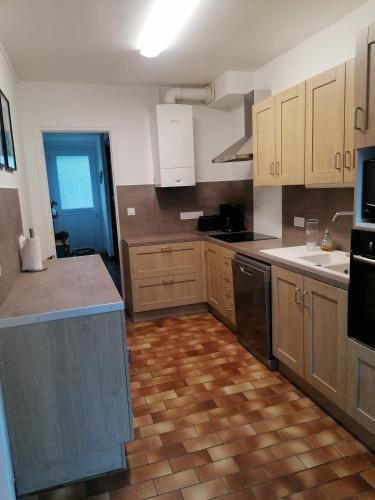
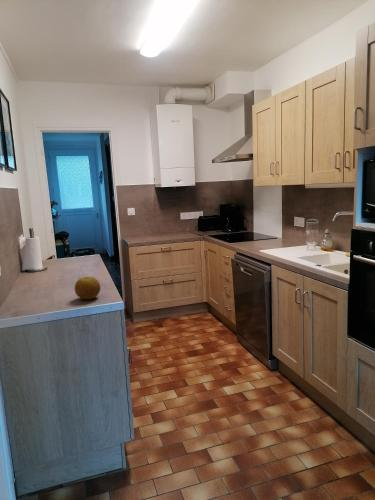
+ fruit [74,276,101,300]
